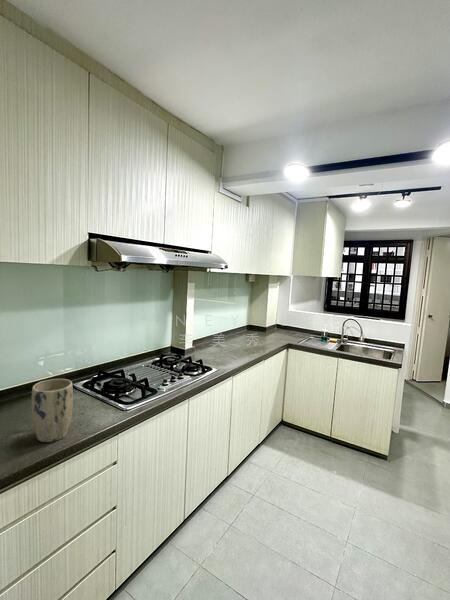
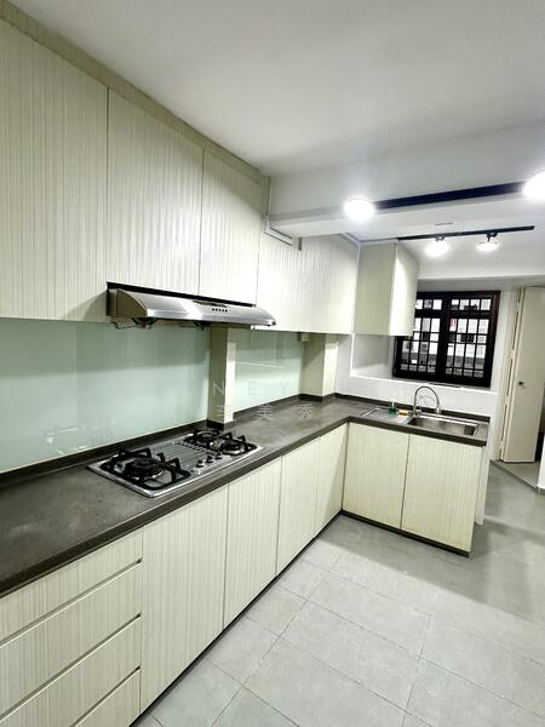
- plant pot [31,378,74,443]
